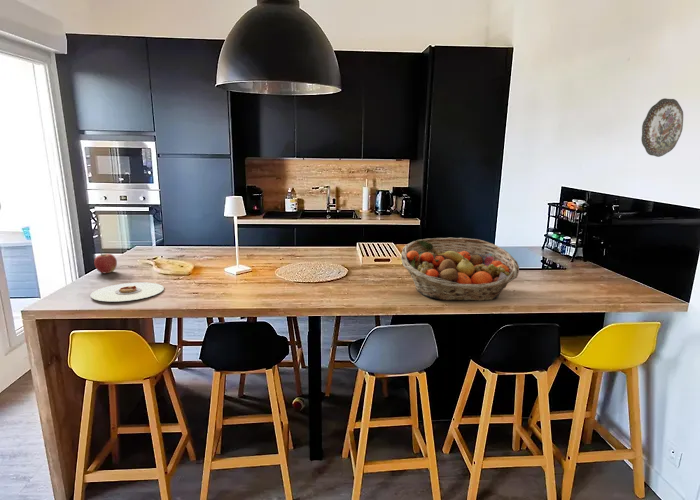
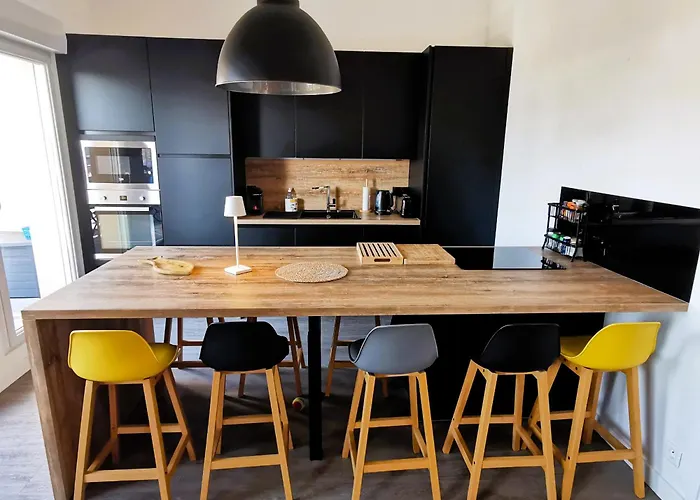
- decorative plate [640,97,684,158]
- apple [93,252,118,274]
- plate [90,281,165,302]
- fruit basket [400,237,520,302]
